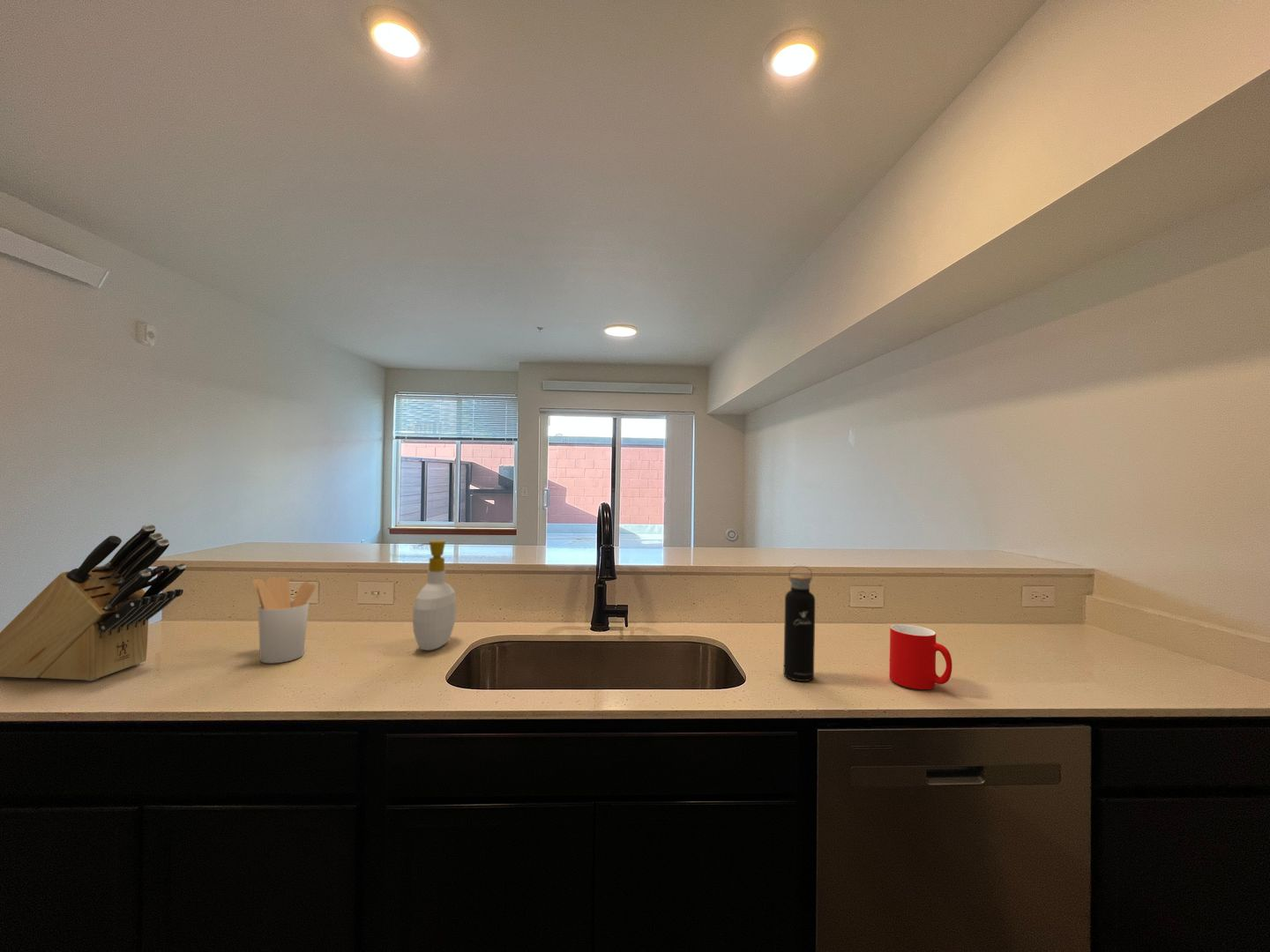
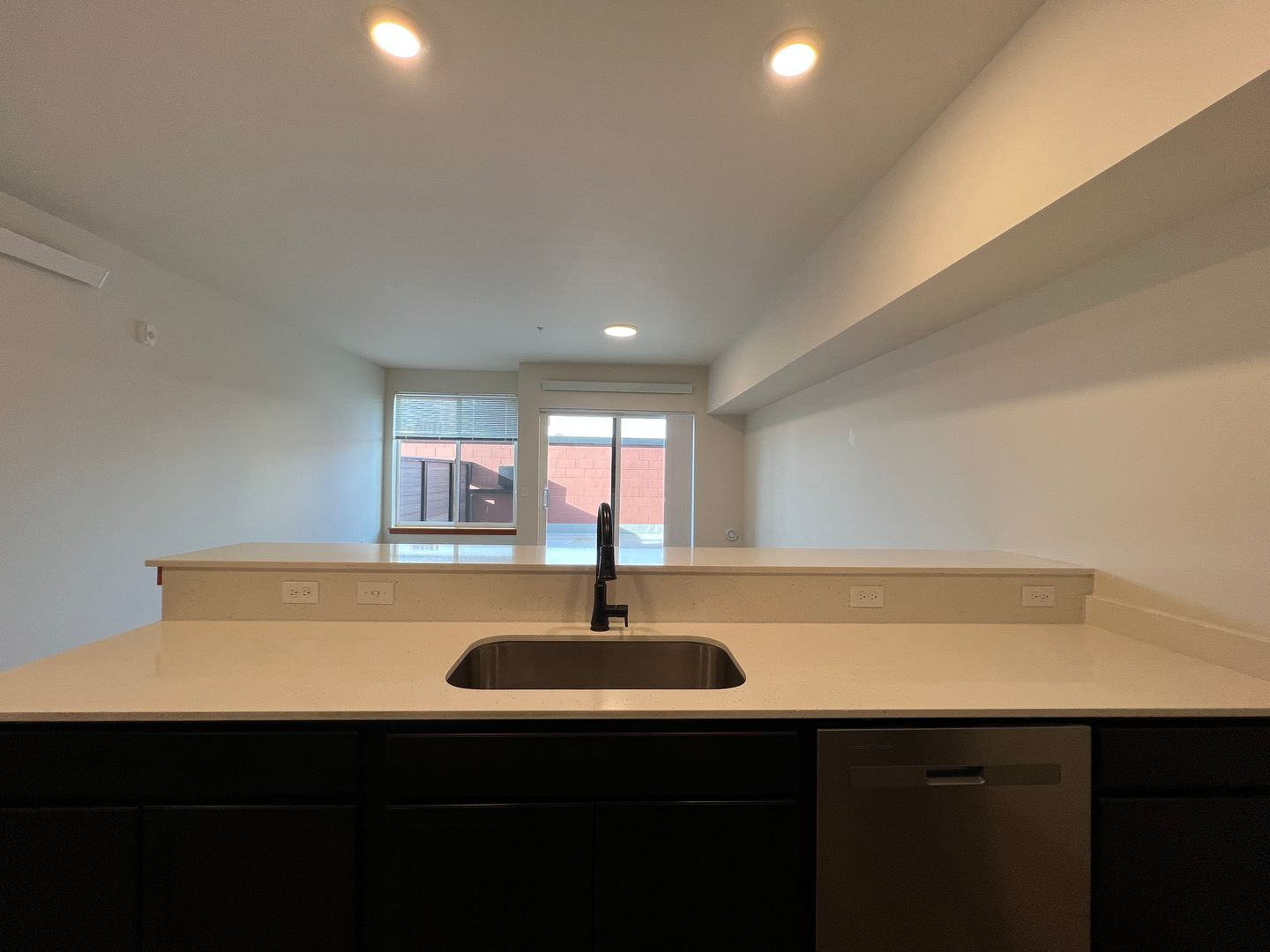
- water bottle [782,565,816,682]
- cup [888,623,953,690]
- utensil holder [251,576,317,664]
- knife block [0,524,187,682]
- soap bottle [412,539,457,651]
